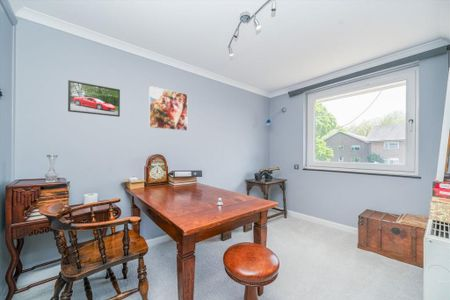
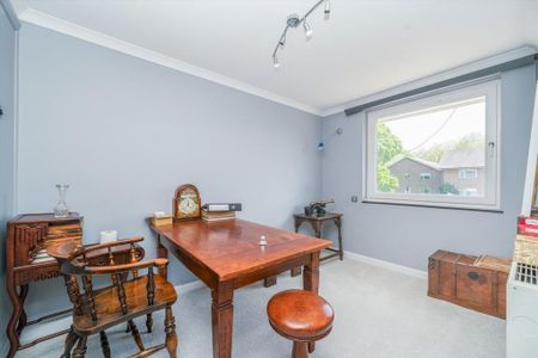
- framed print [148,85,188,132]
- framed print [67,79,121,118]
